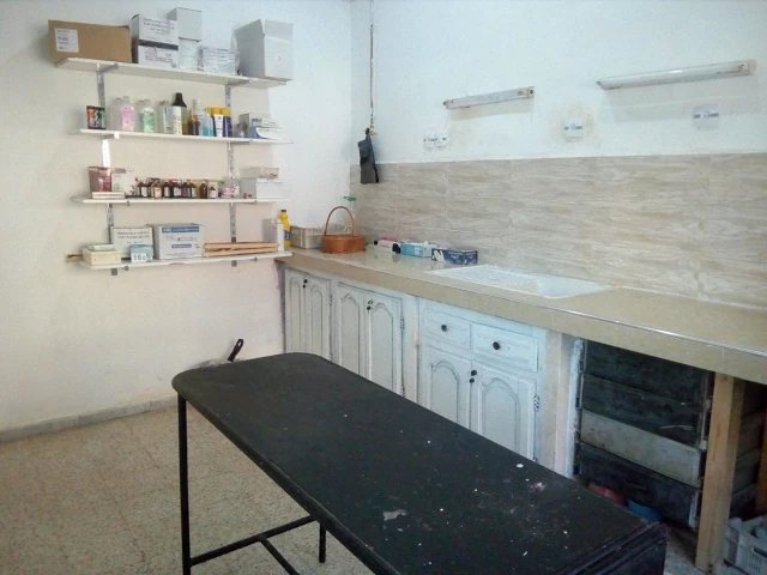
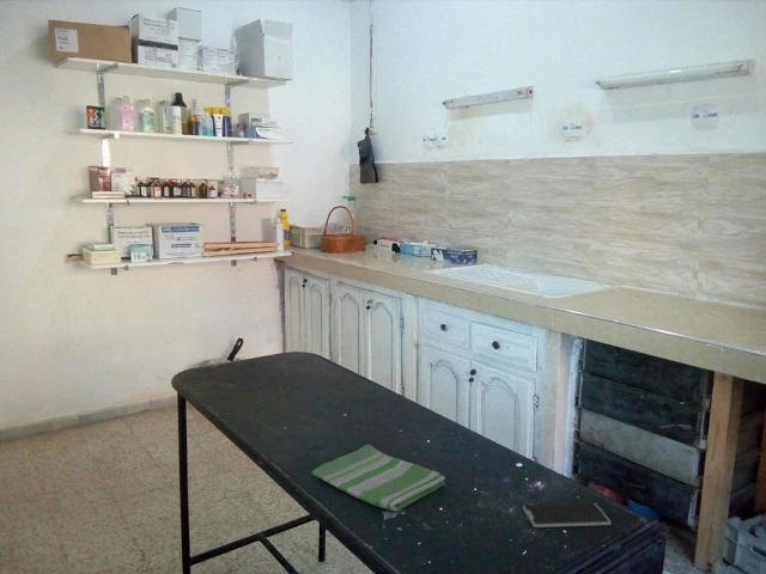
+ smartphone [522,502,612,529]
+ dish towel [311,444,446,512]
